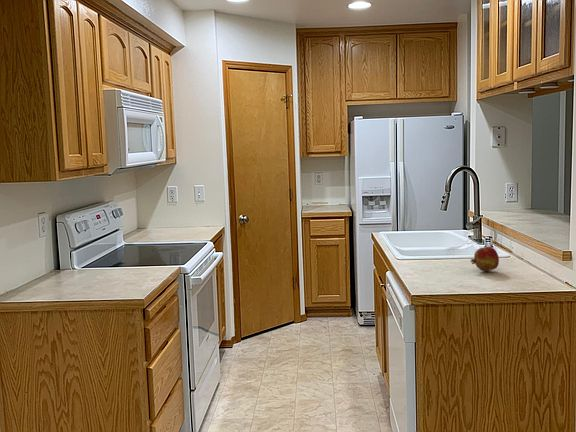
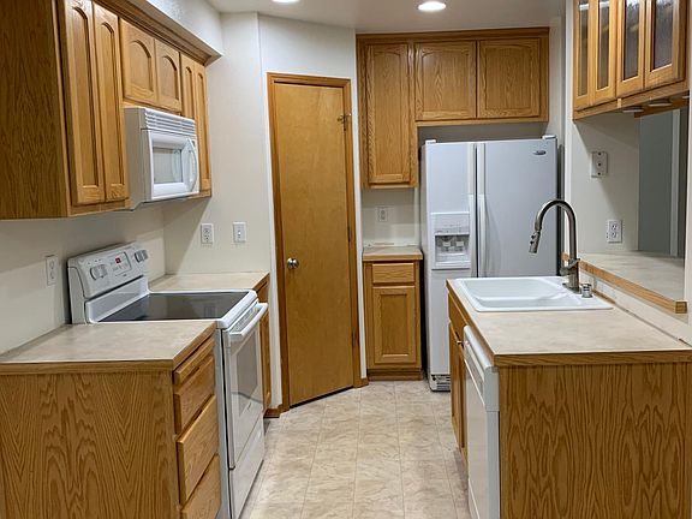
- fruit [470,246,500,272]
